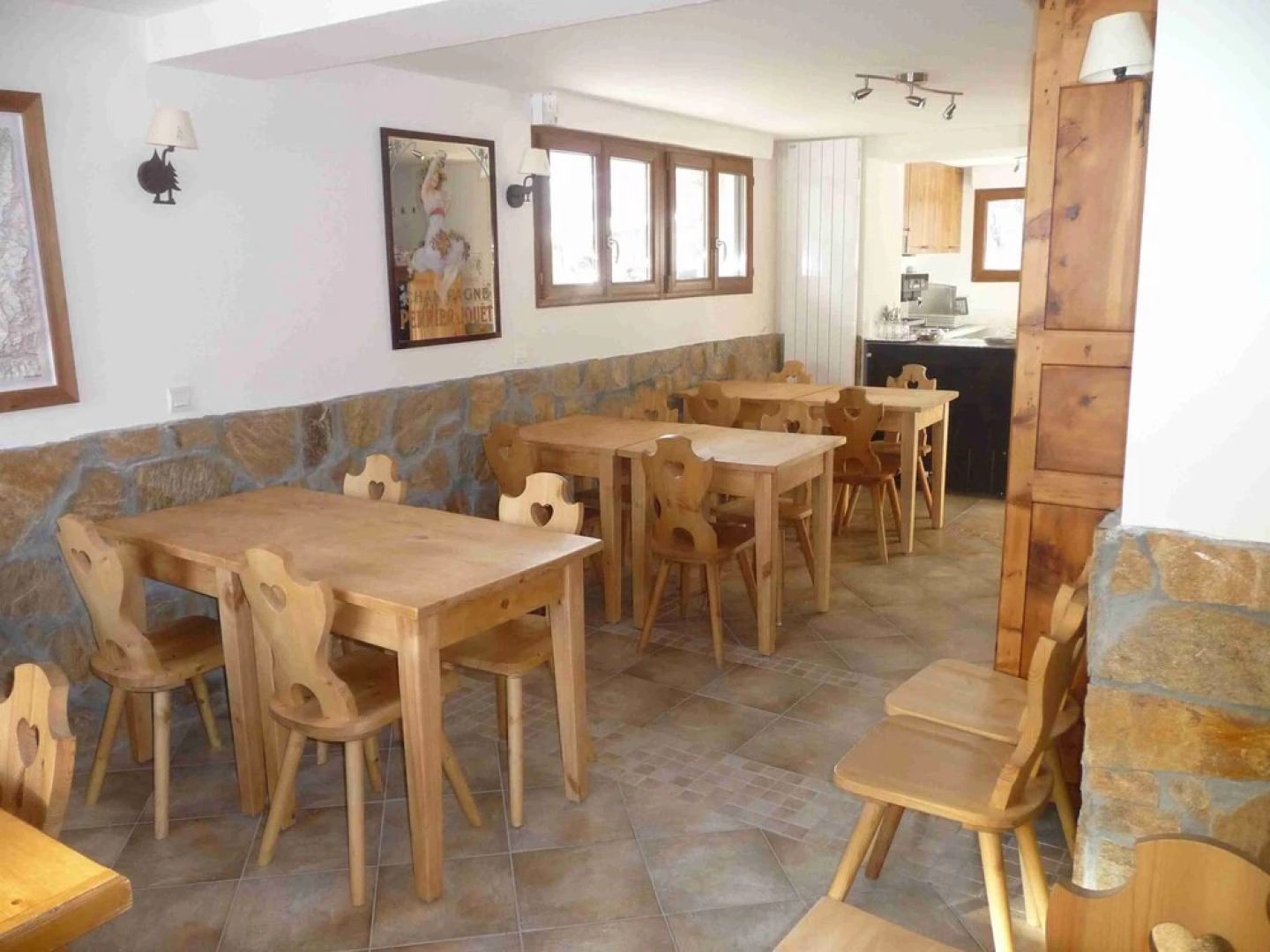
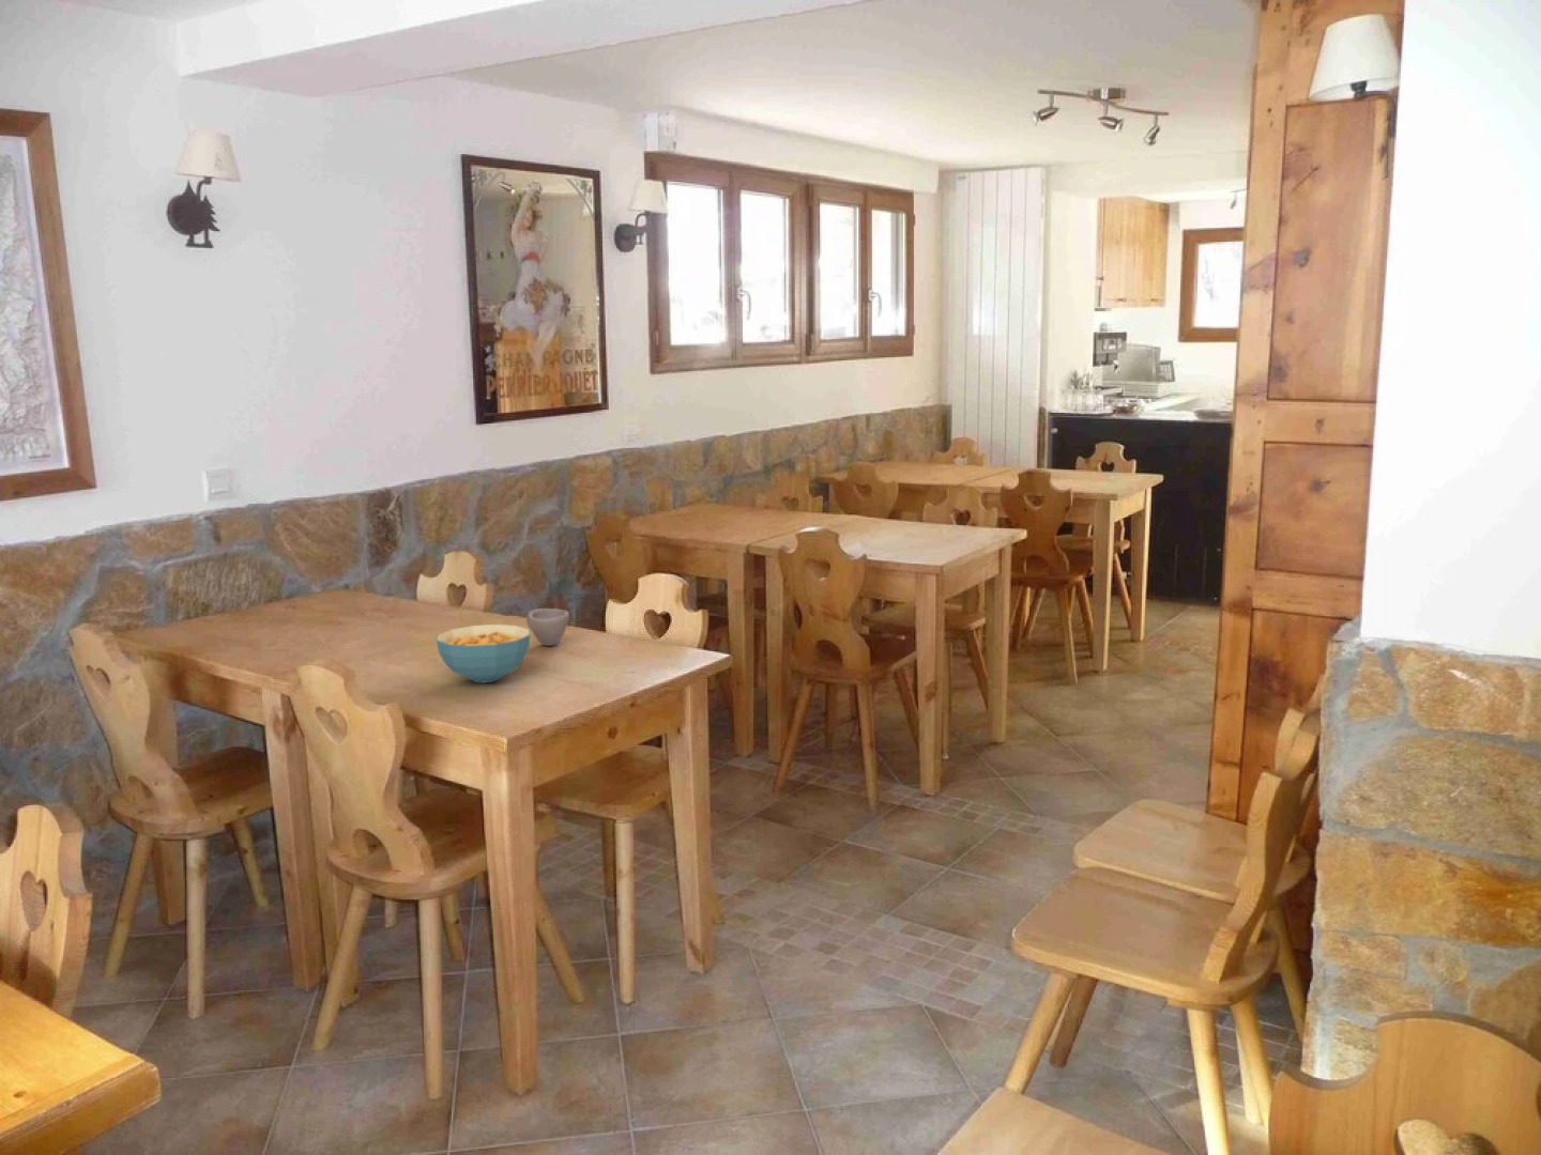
+ cup [525,608,570,647]
+ cereal bowl [436,624,531,683]
